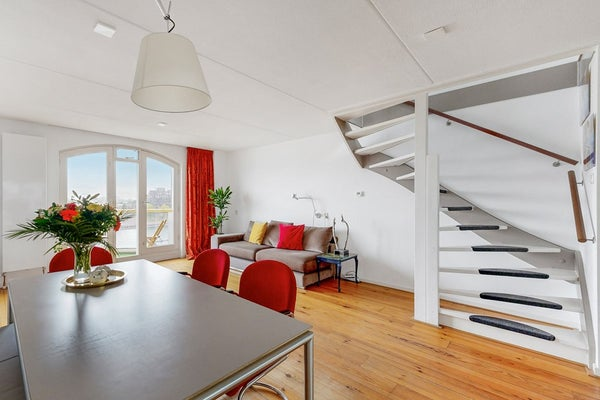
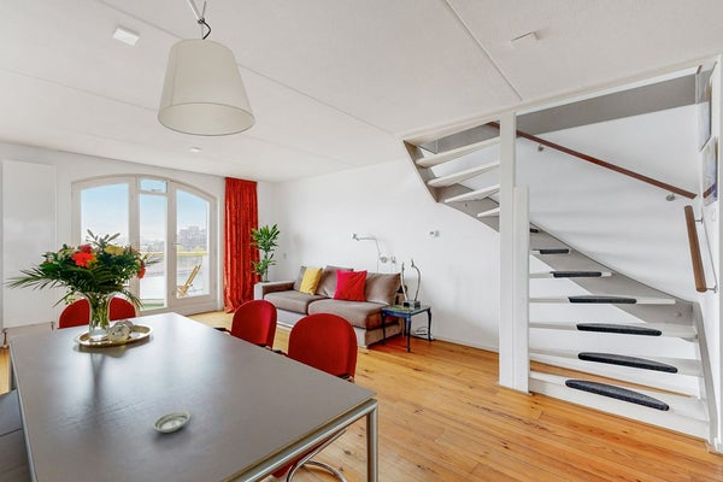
+ saucer [152,410,192,434]
